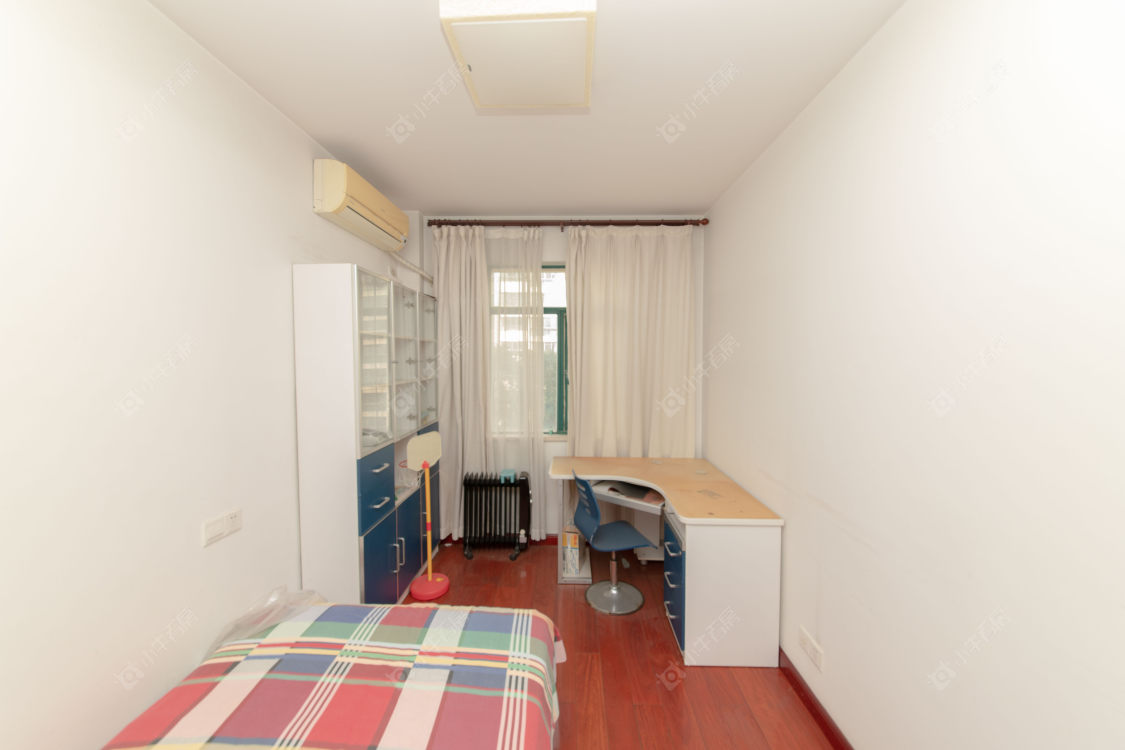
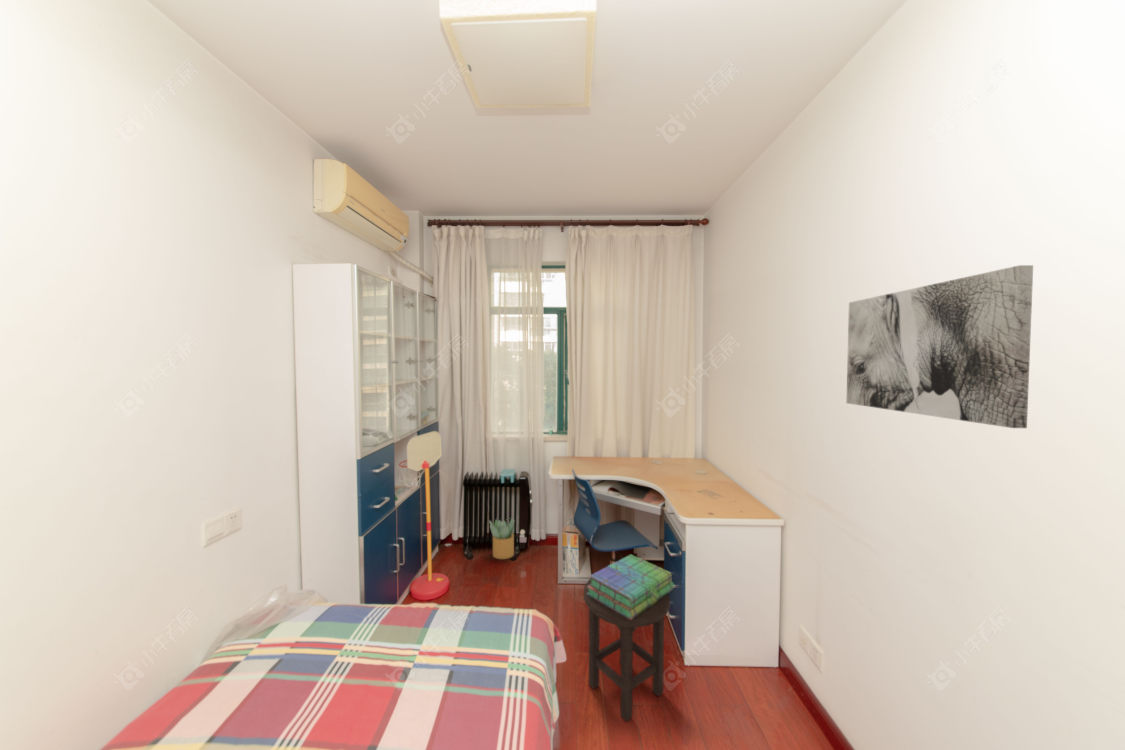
+ wall art [845,264,1034,429]
+ stack of books [587,554,675,620]
+ potted plant [488,517,516,560]
+ stool [583,577,671,723]
